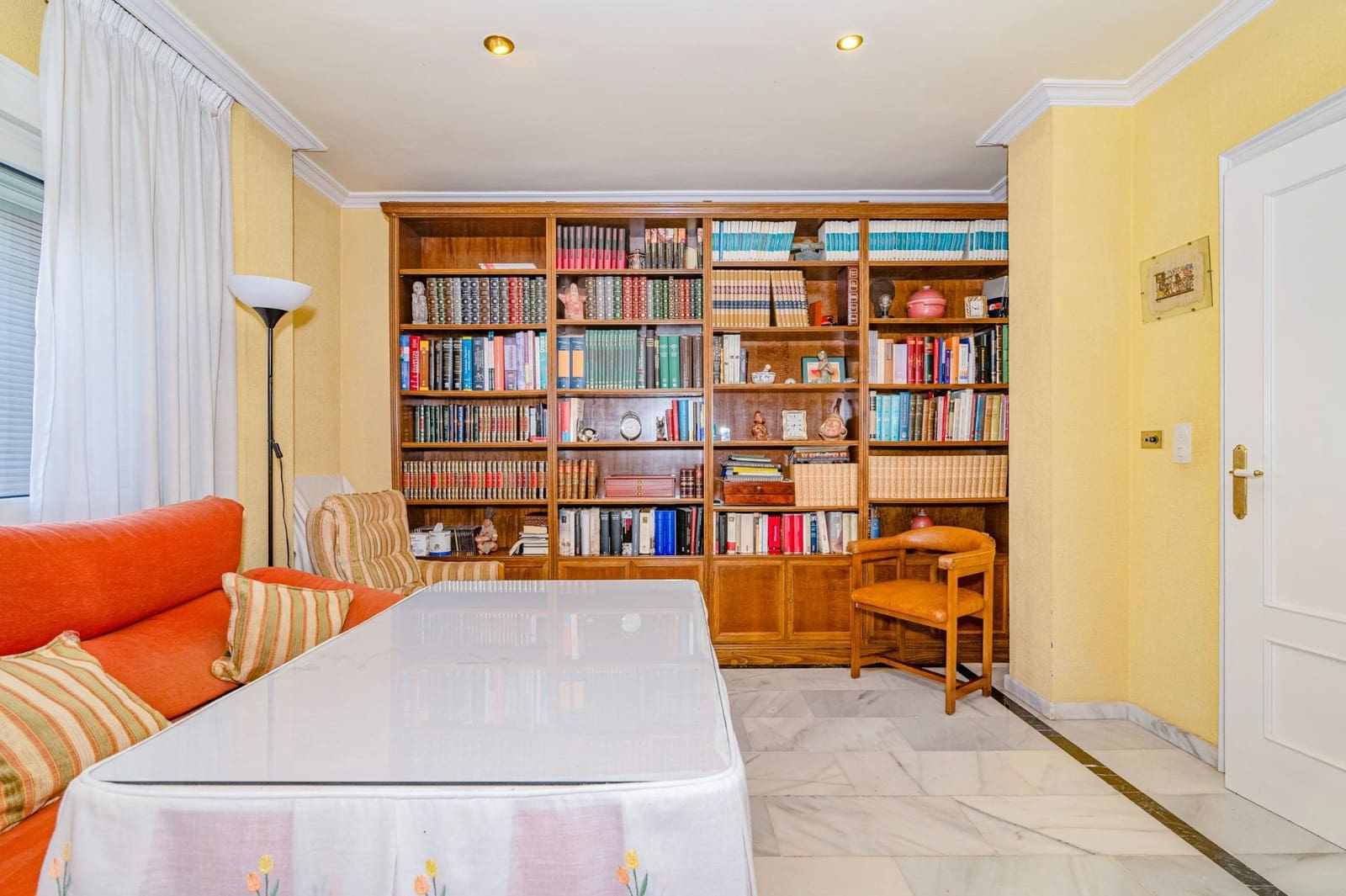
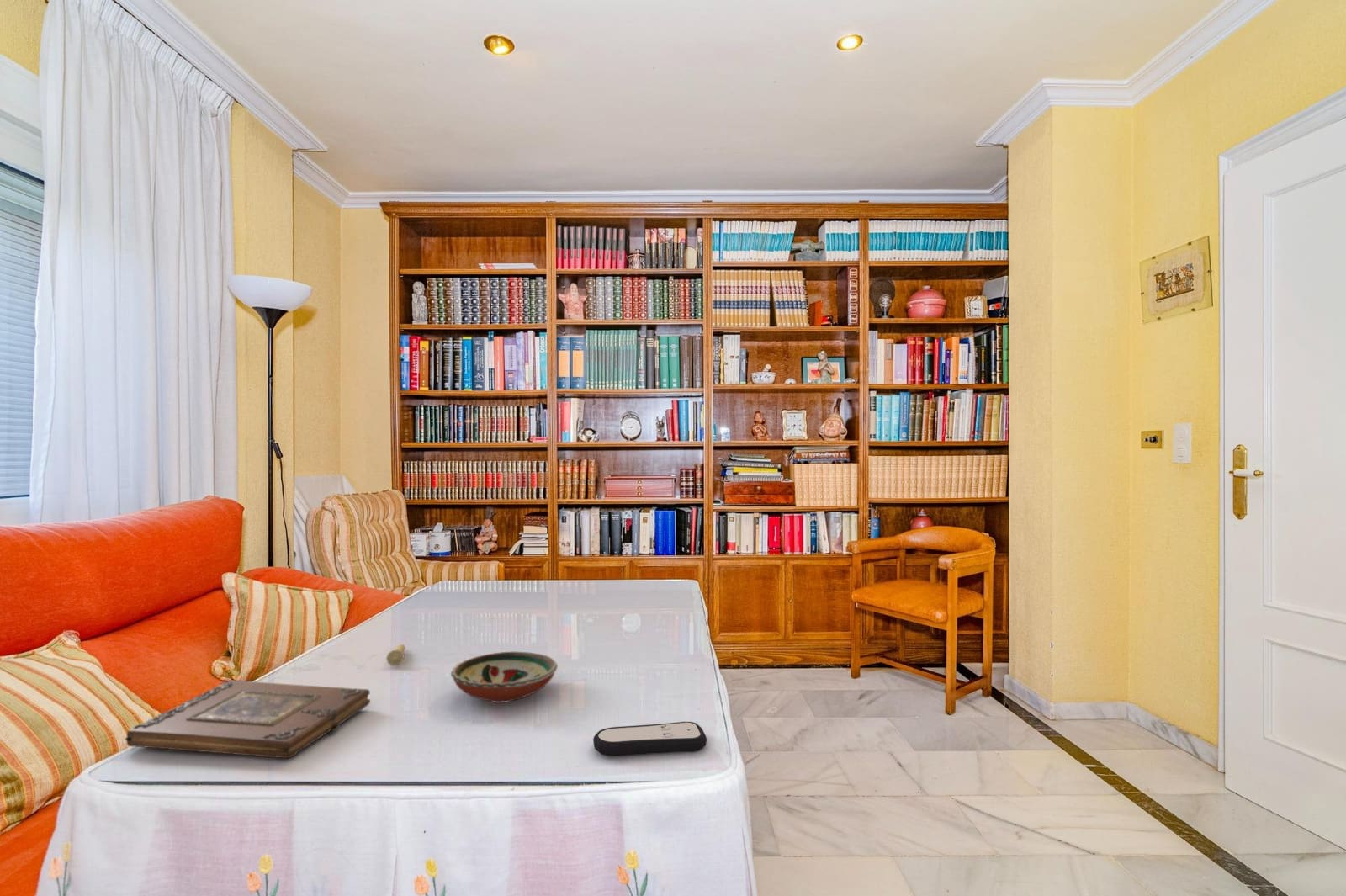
+ remote control [592,721,707,756]
+ decorative bowl [450,651,559,703]
+ book [125,679,371,760]
+ candle [385,644,406,666]
